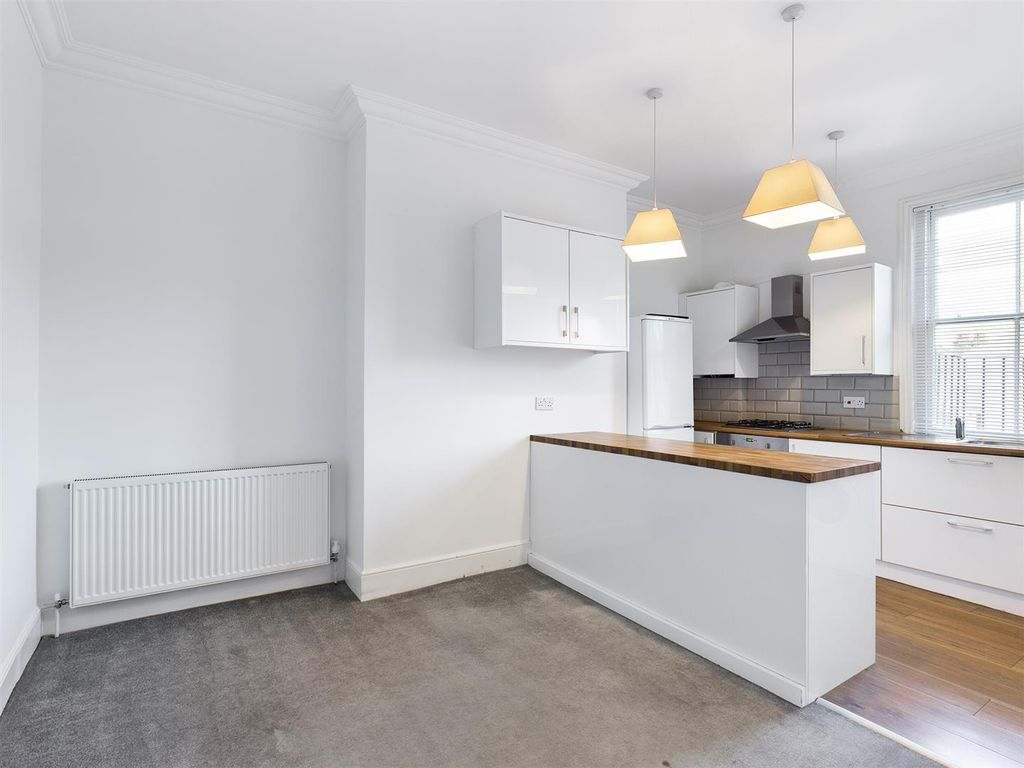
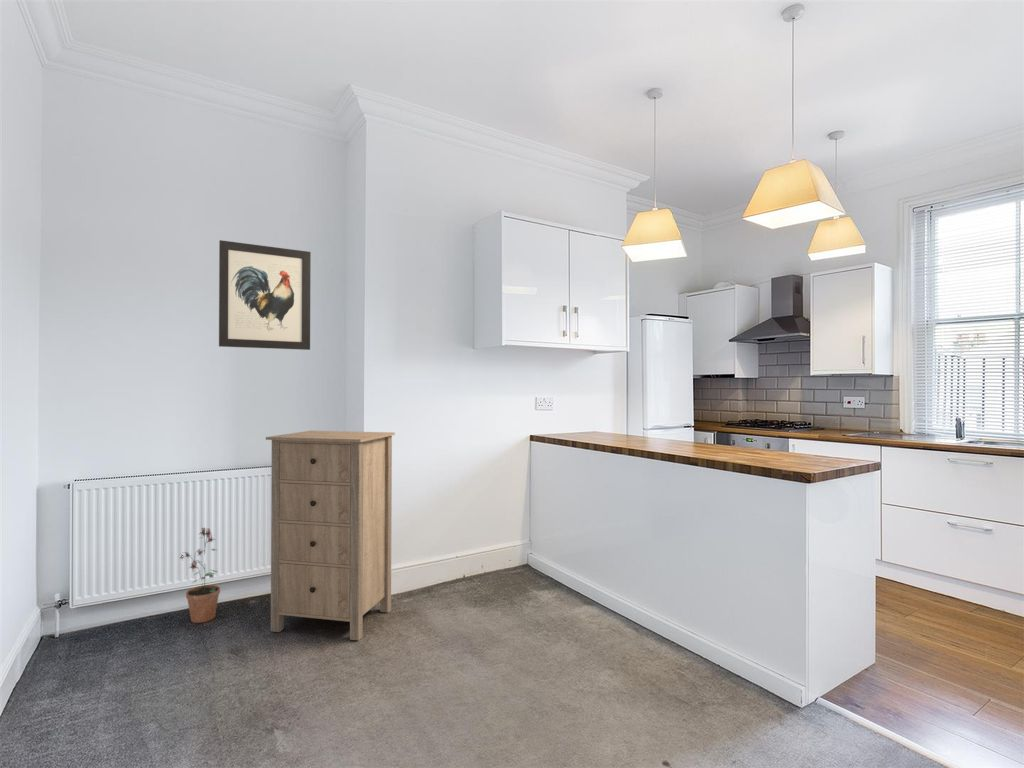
+ potted plant [179,527,221,624]
+ wall art [218,239,312,351]
+ storage cabinet [265,430,396,641]
